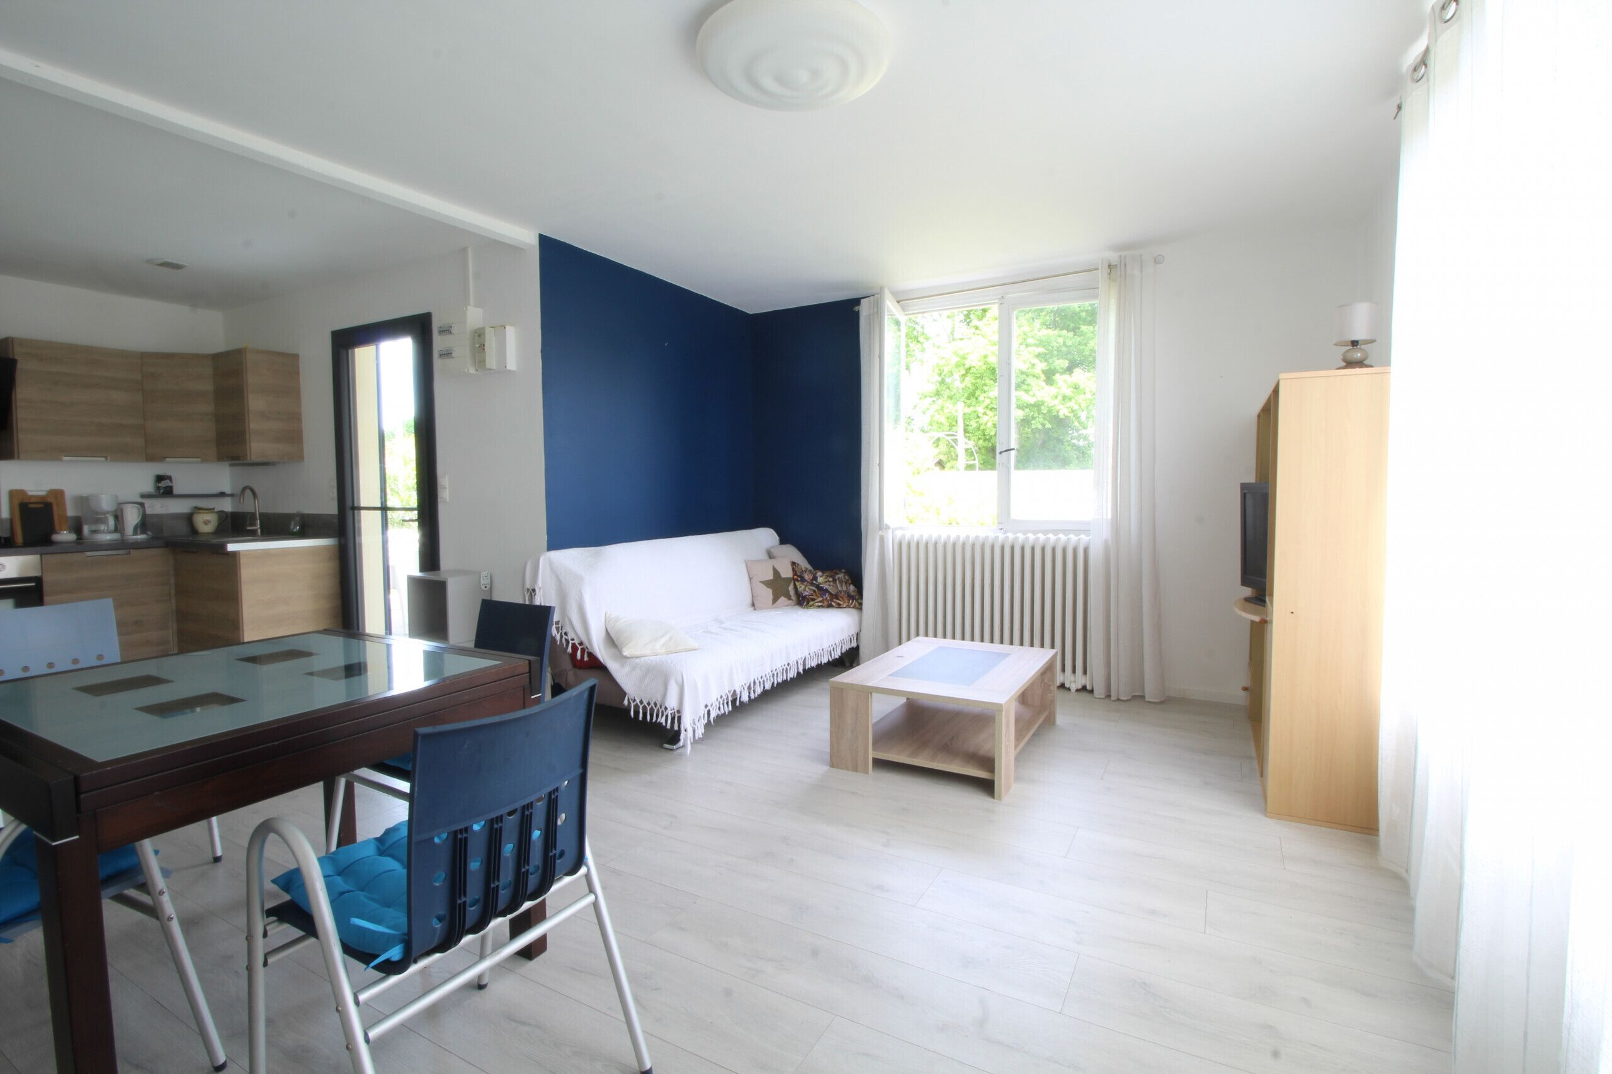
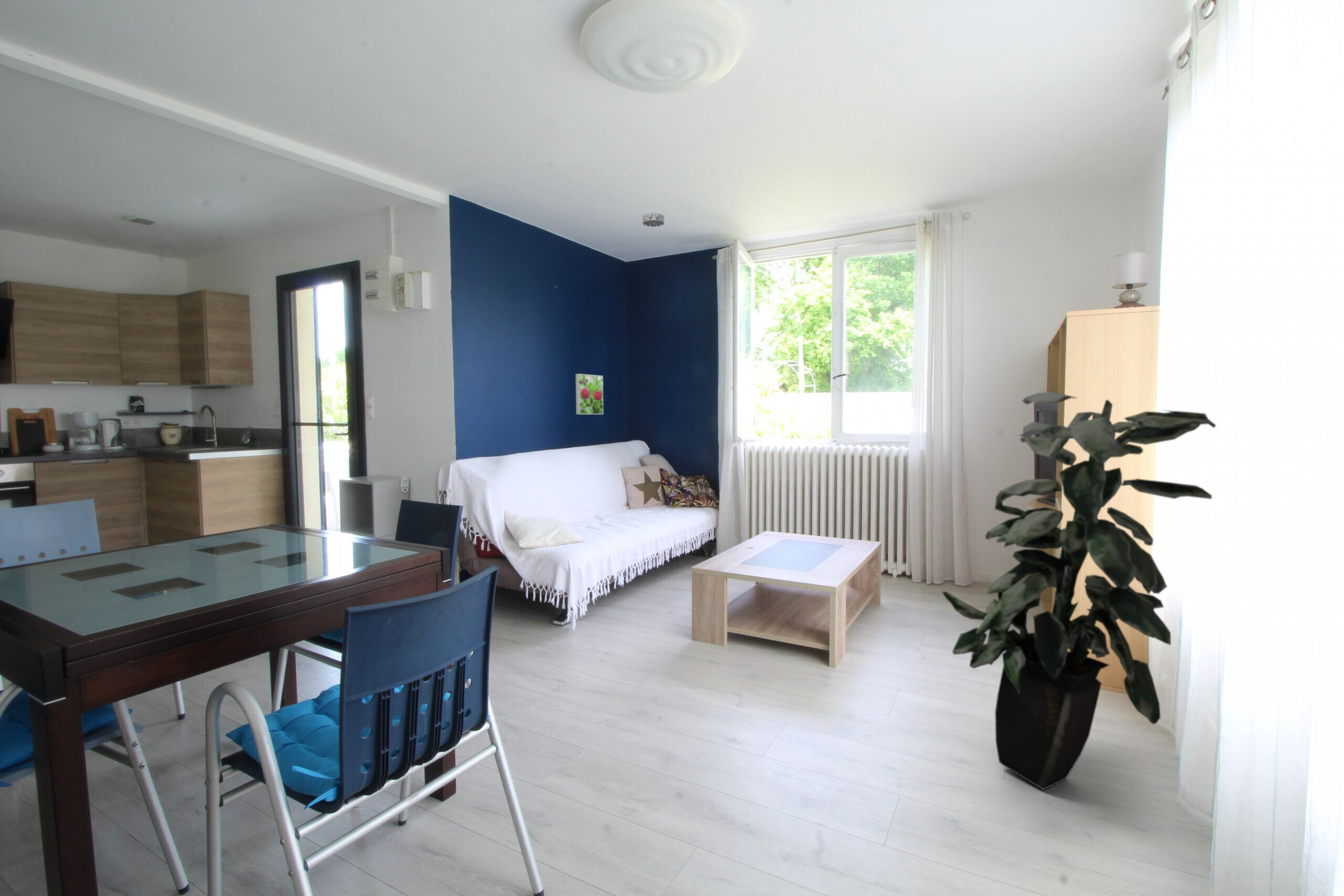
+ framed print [575,373,604,415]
+ smoke detector [642,212,665,227]
+ indoor plant [941,392,1216,790]
